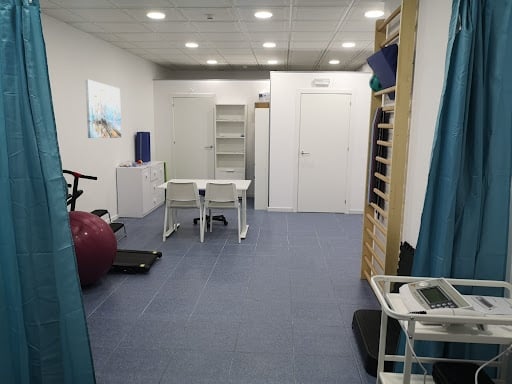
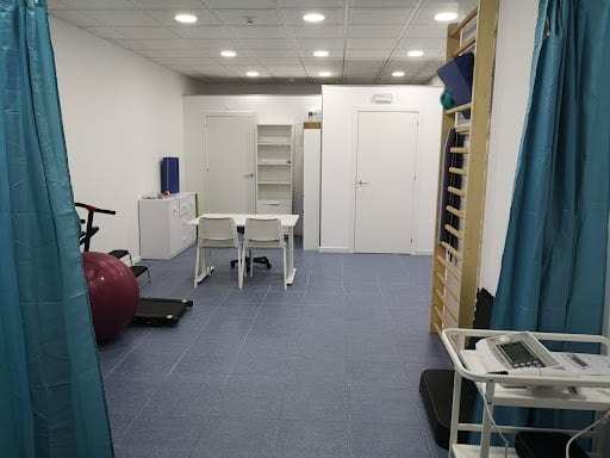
- wall art [85,79,122,139]
